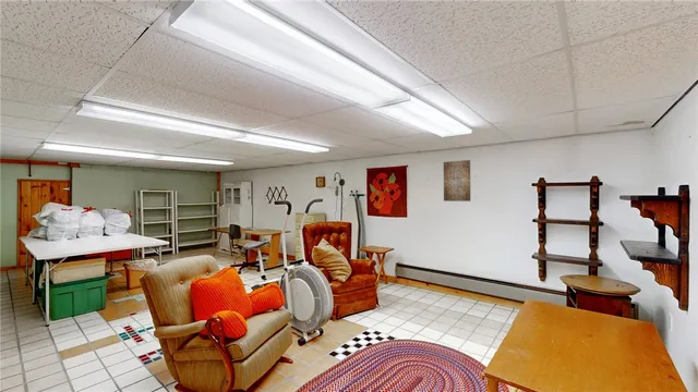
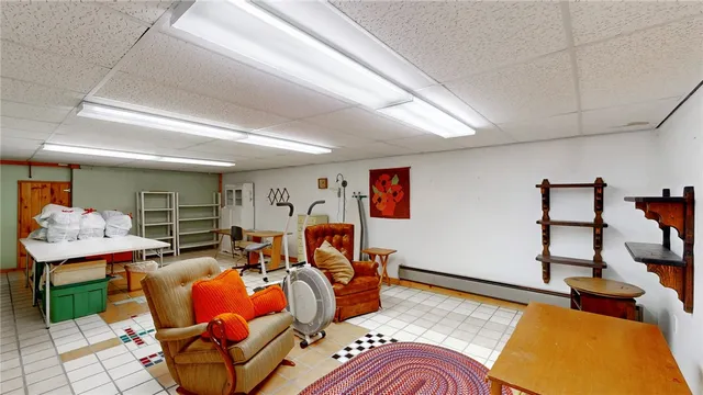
- wall art [443,159,471,203]
